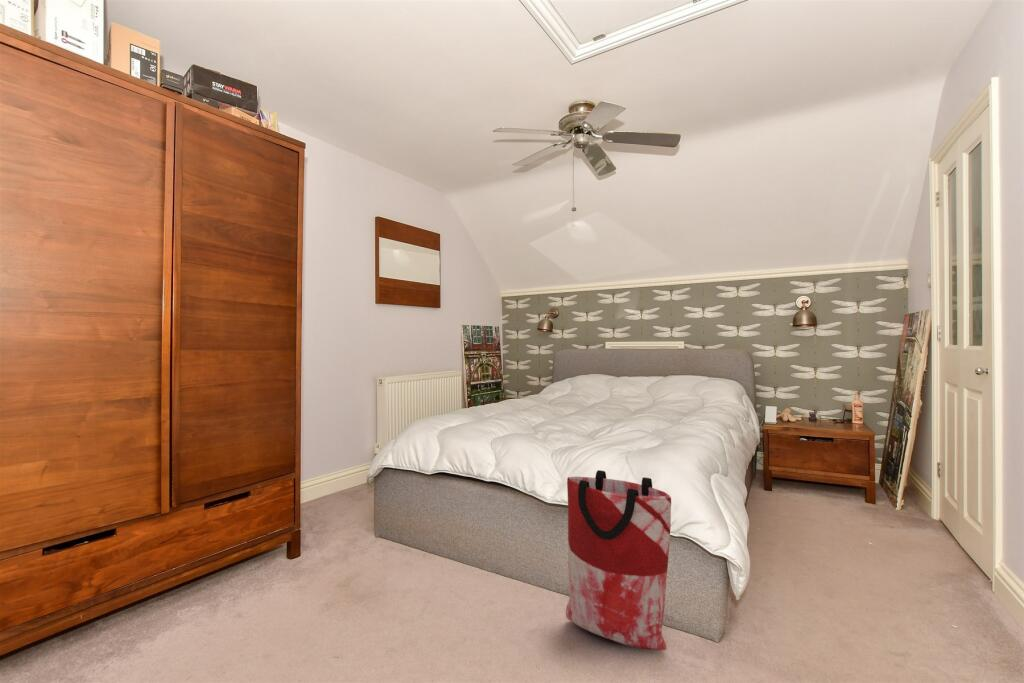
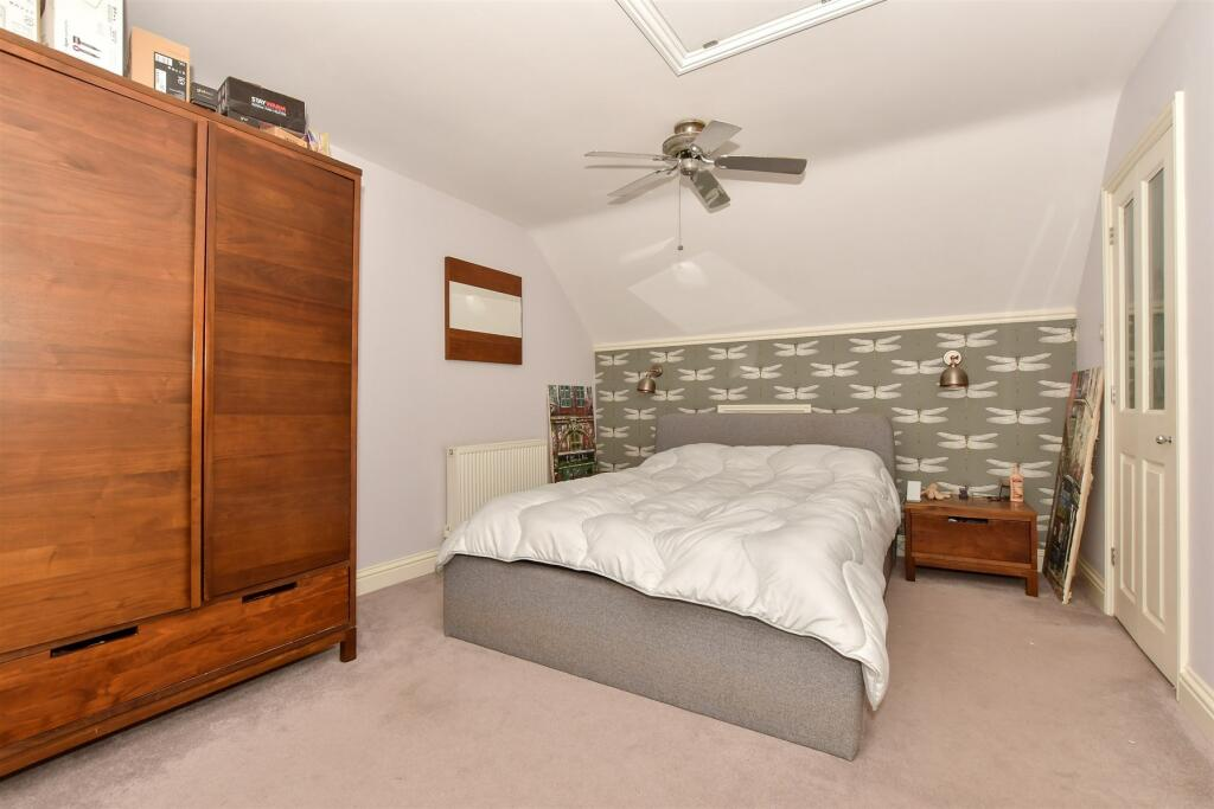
- bag [565,469,672,652]
